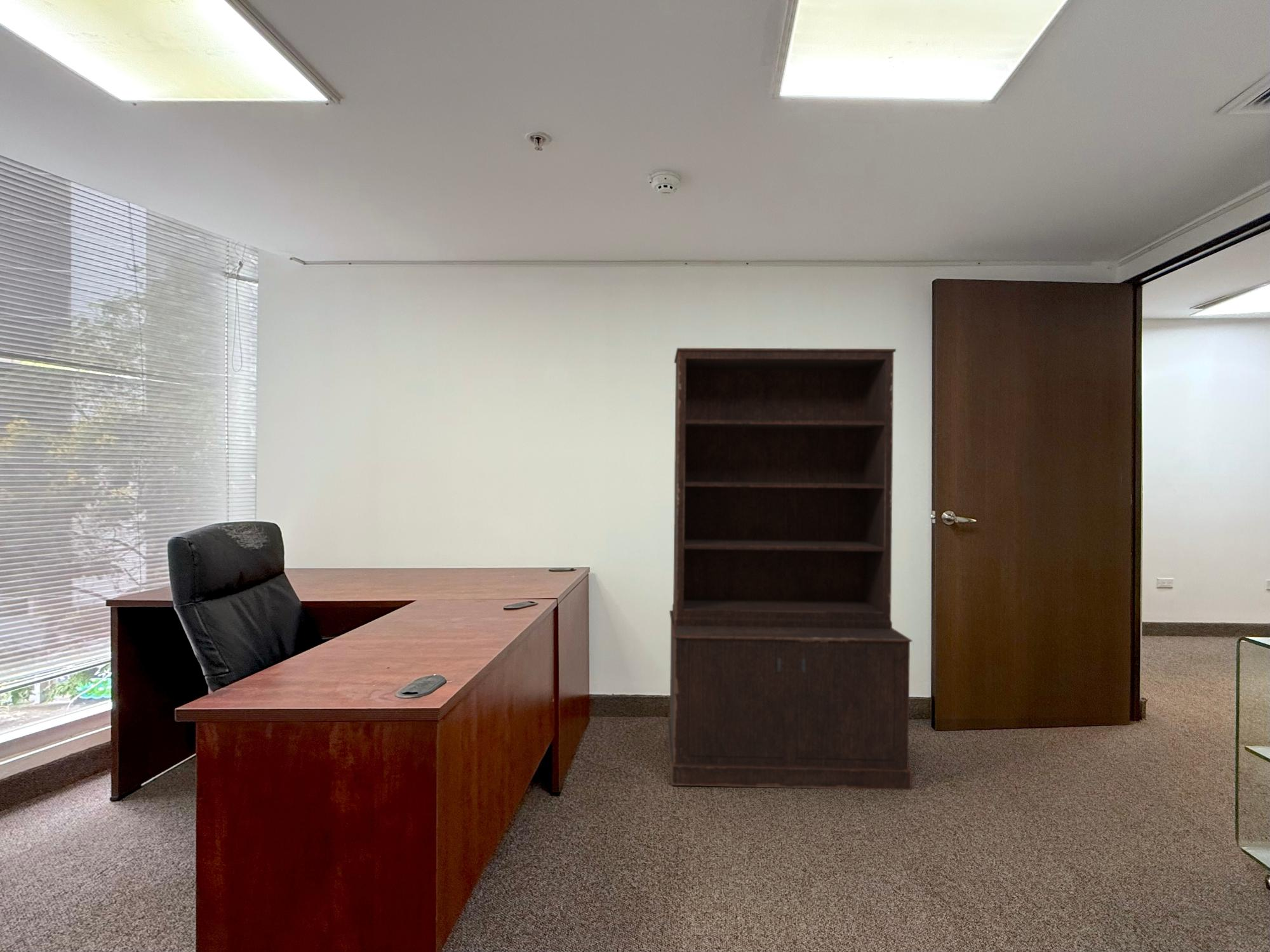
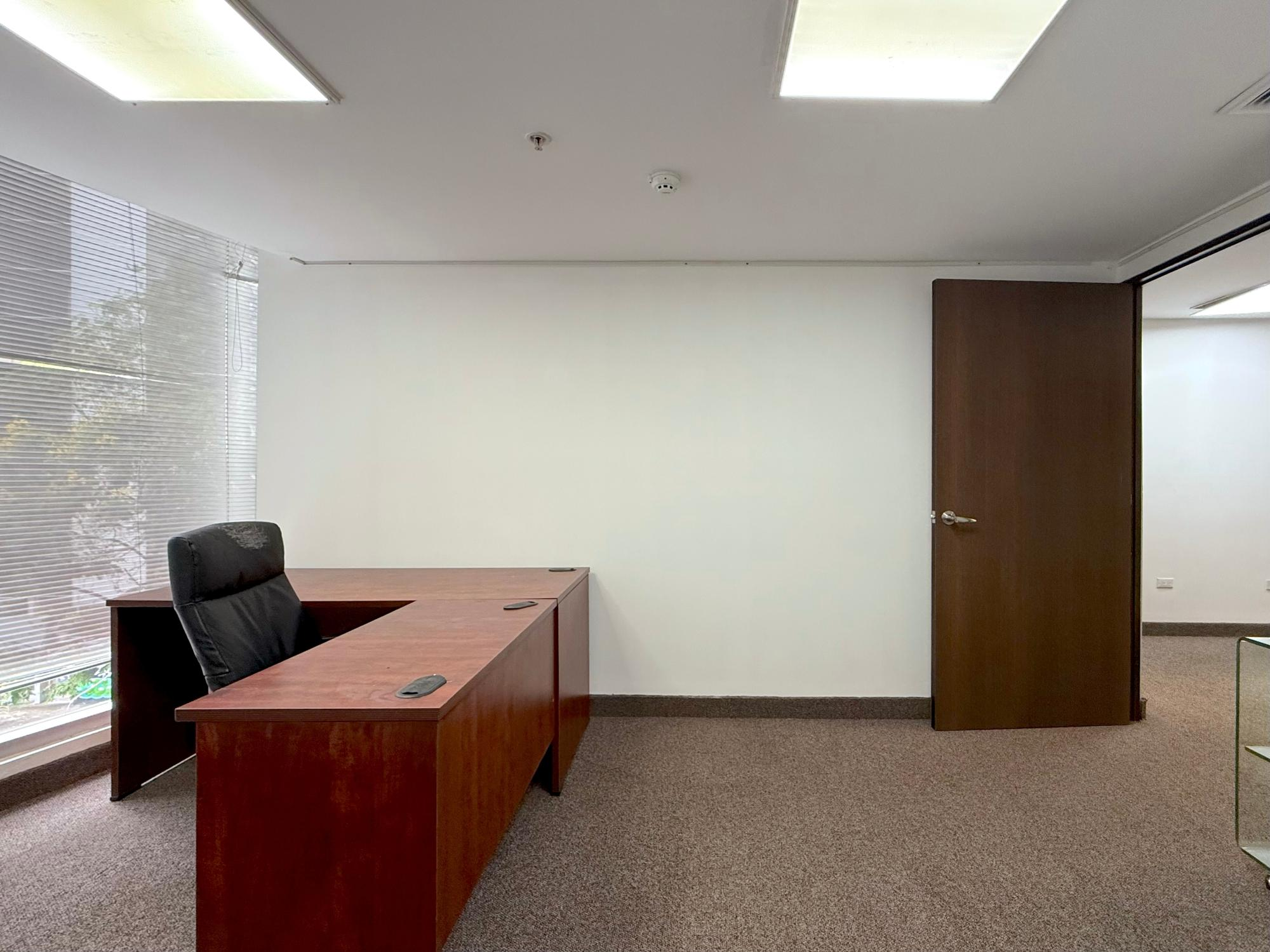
- bookcase [667,347,912,791]
